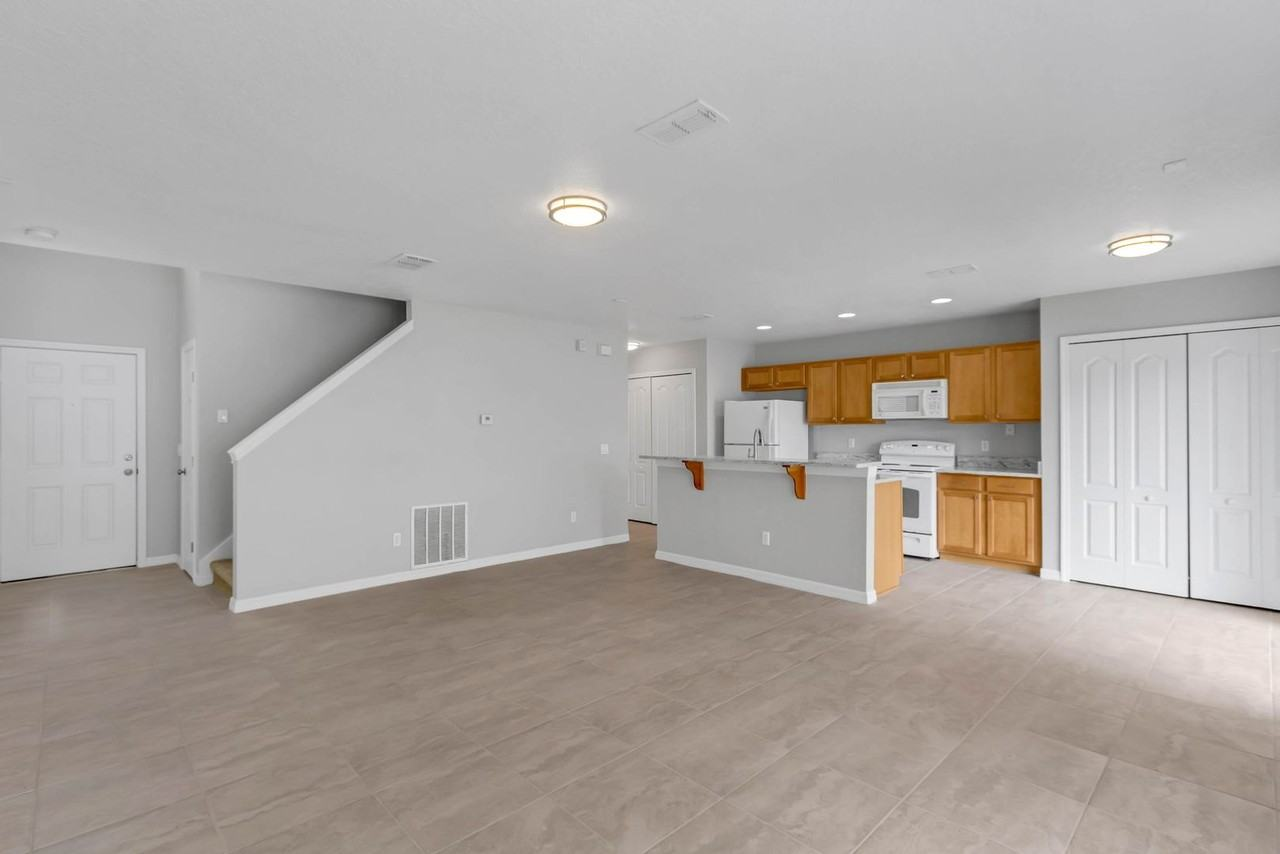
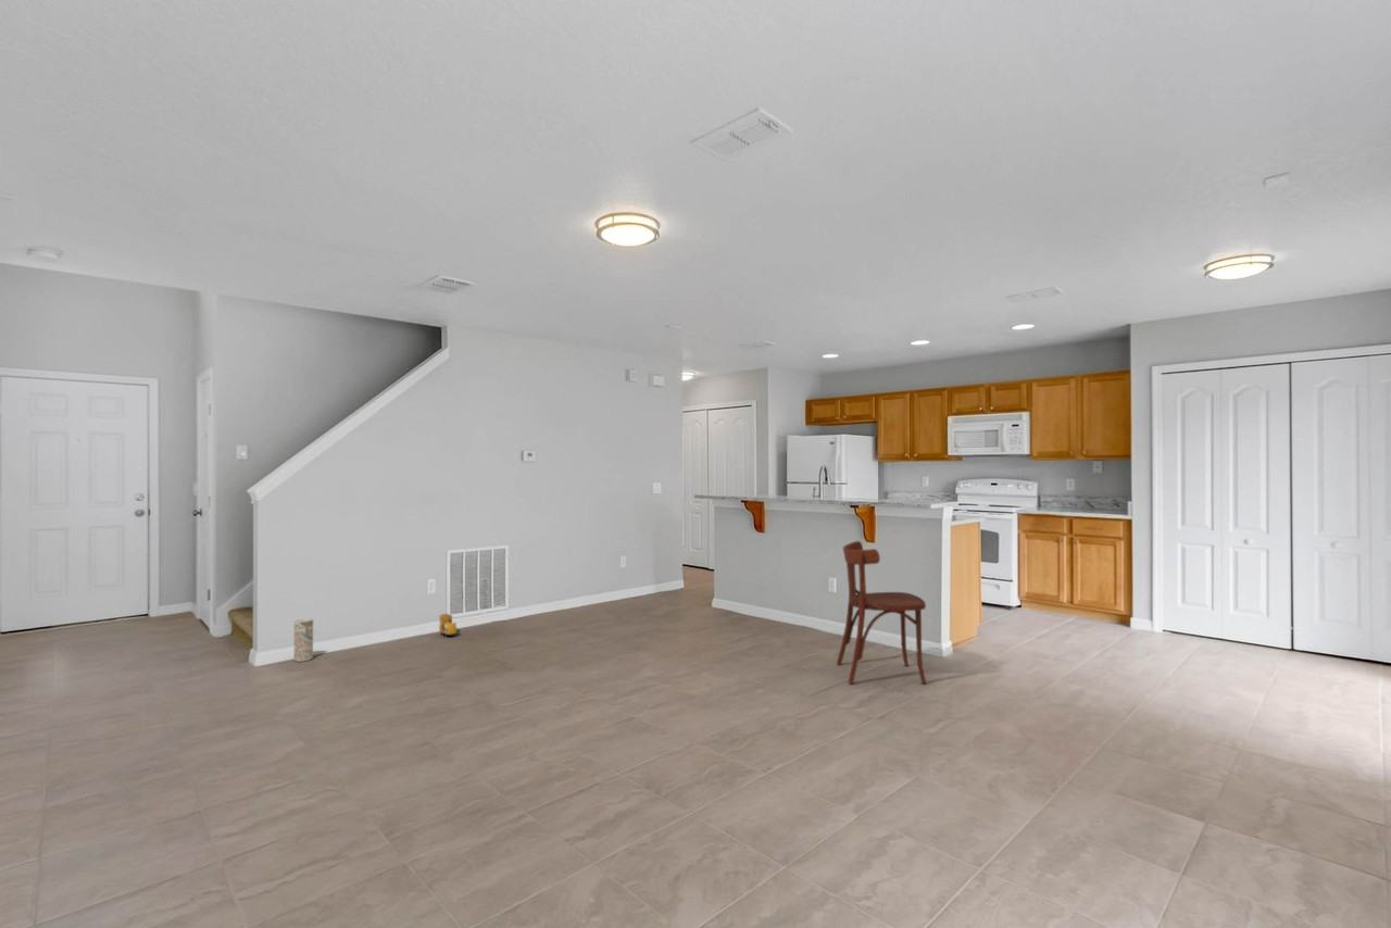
+ vase [292,617,314,663]
+ dining chair [836,540,927,686]
+ toy train [438,613,458,637]
